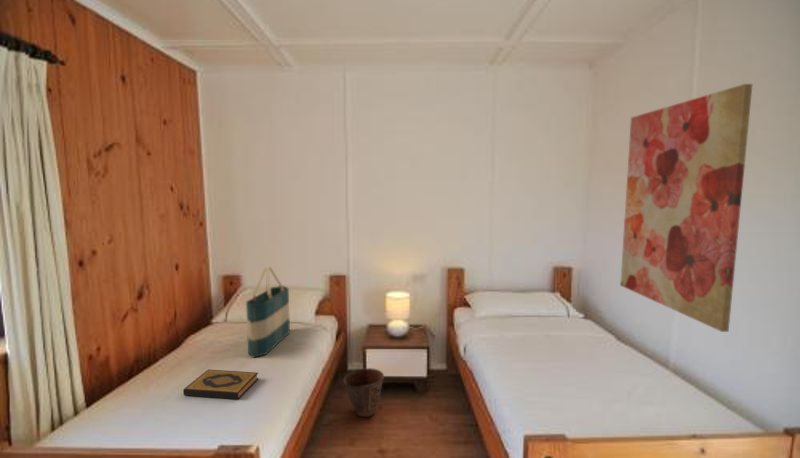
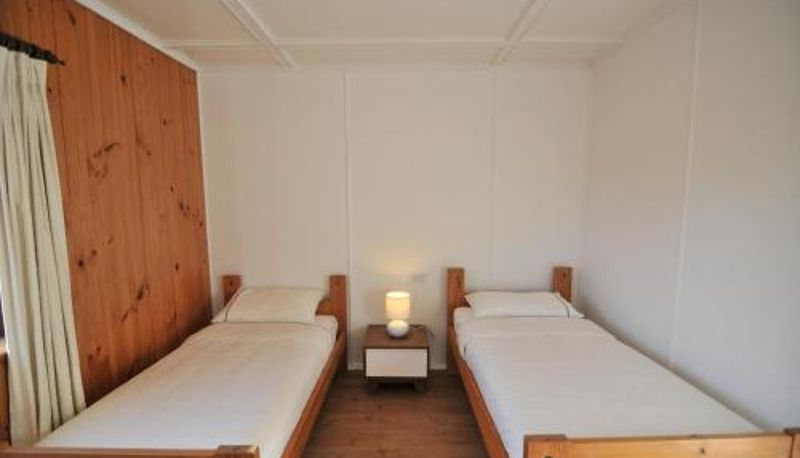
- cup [343,367,385,418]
- tote bag [245,266,291,359]
- wall art [619,83,754,333]
- hardback book [182,369,260,400]
